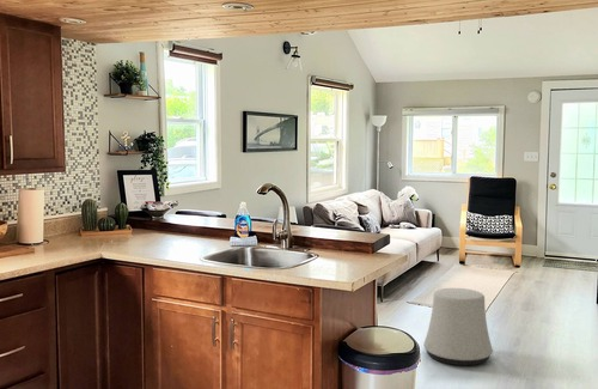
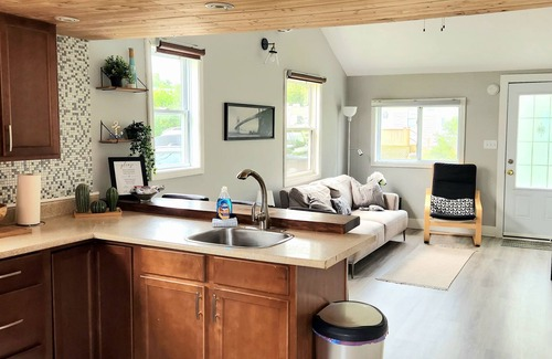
- stool [422,287,494,366]
